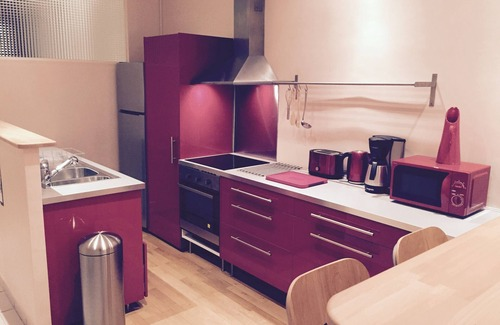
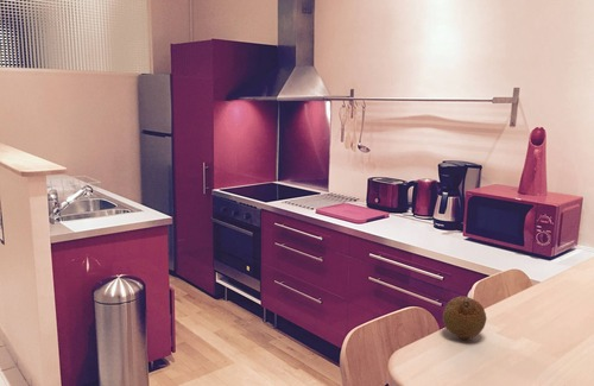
+ fruit [442,296,487,340]
